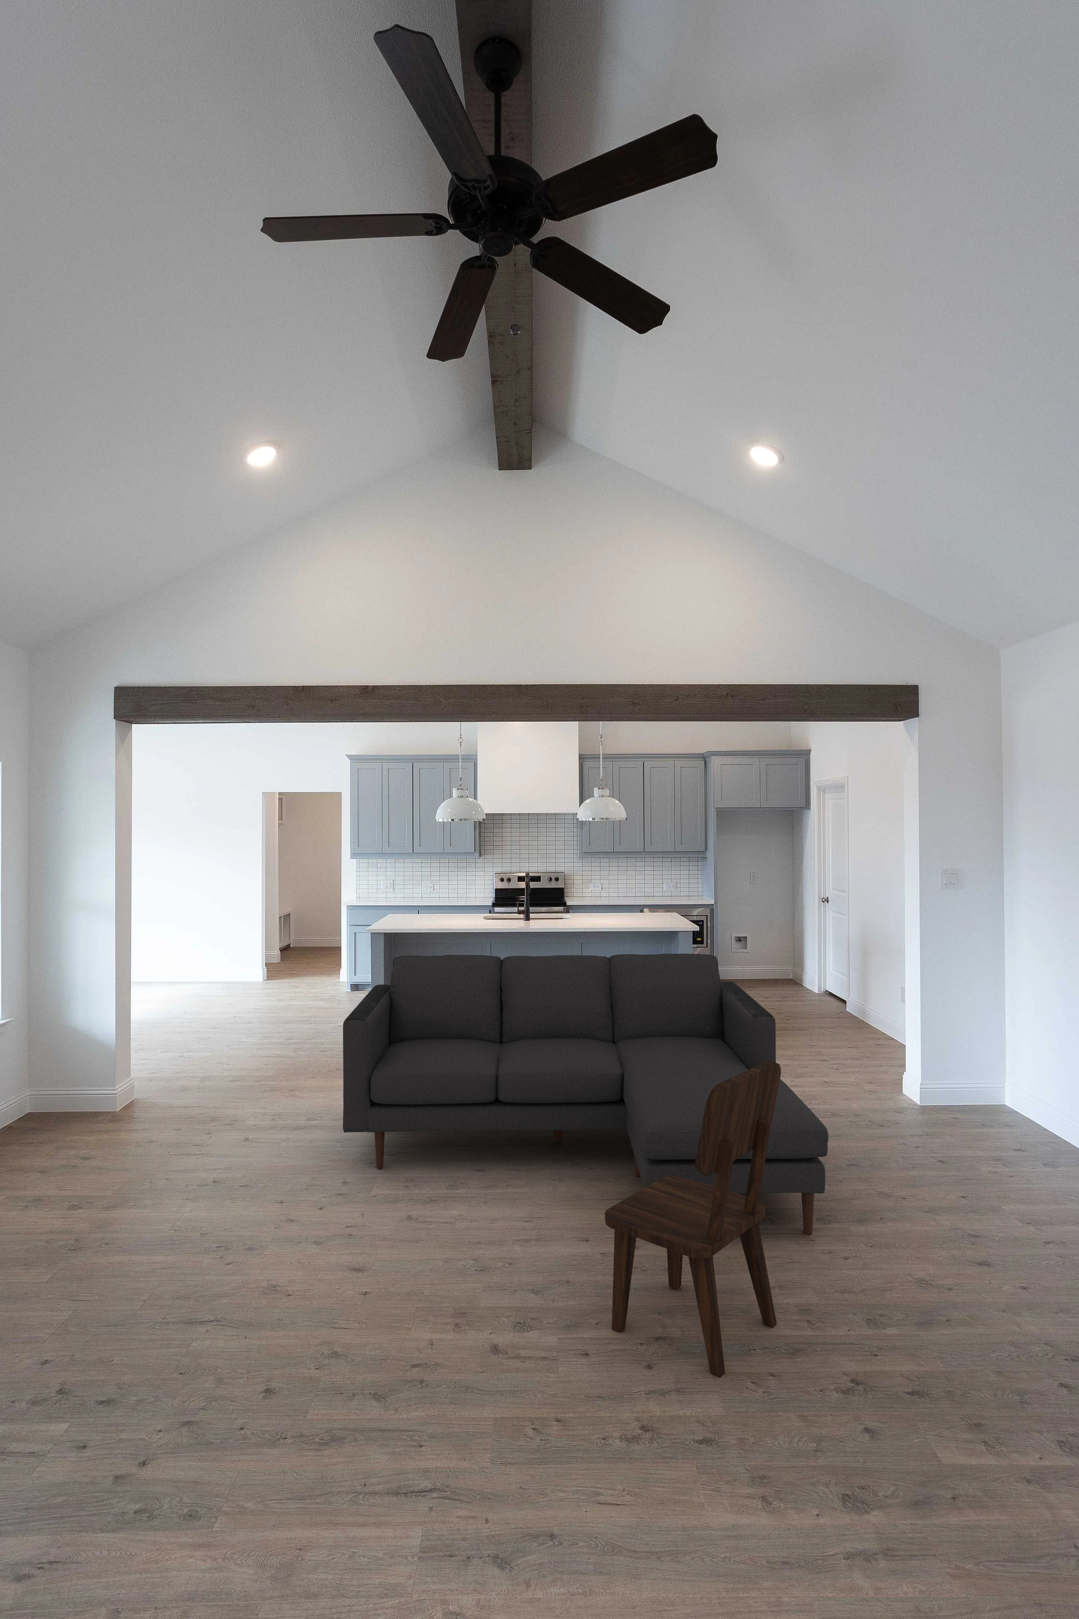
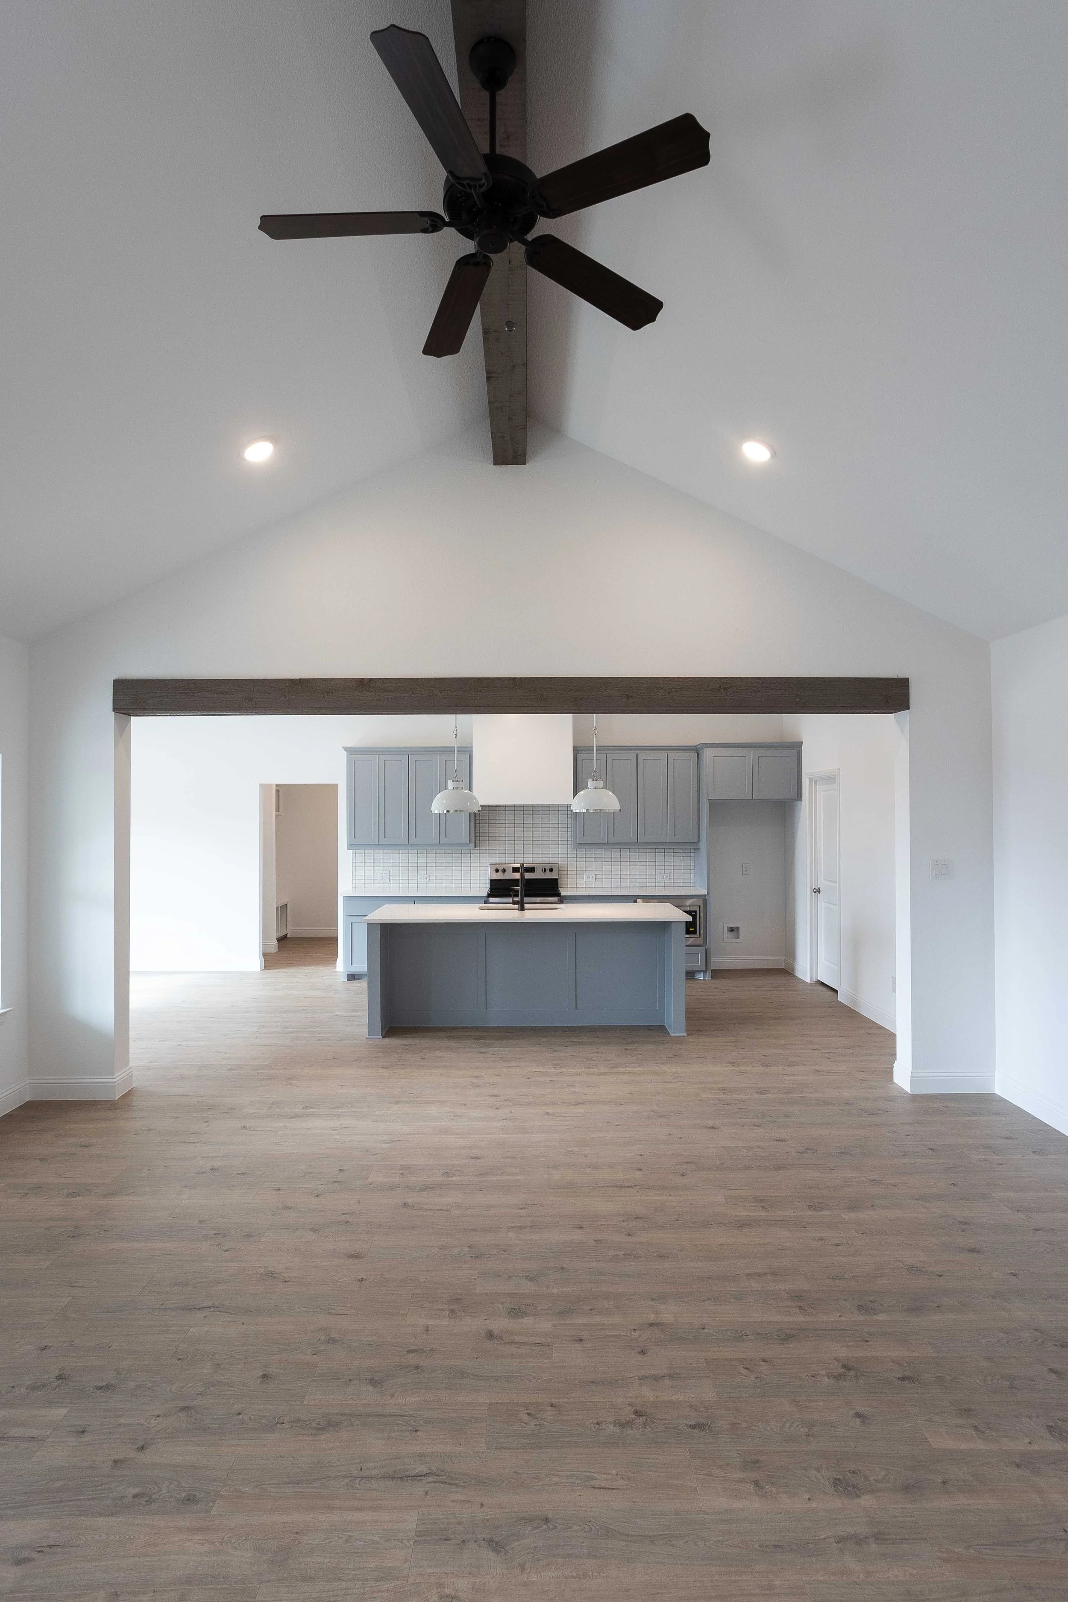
- dining chair [605,1060,782,1378]
- sofa [342,953,829,1236]
